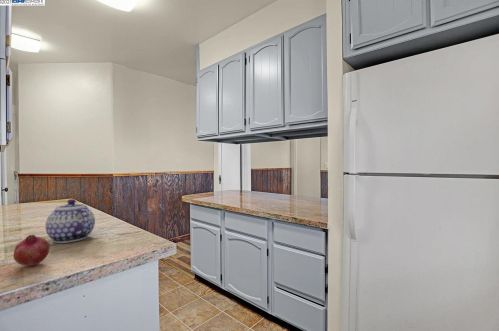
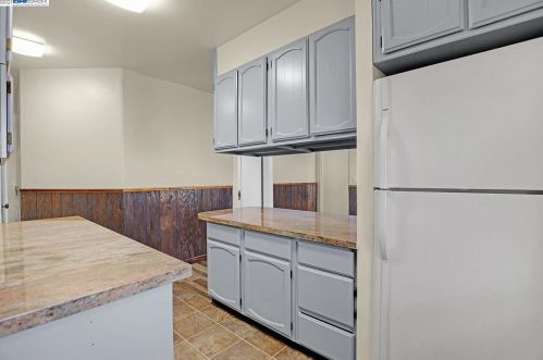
- fruit [13,234,51,267]
- teapot [45,198,96,244]
